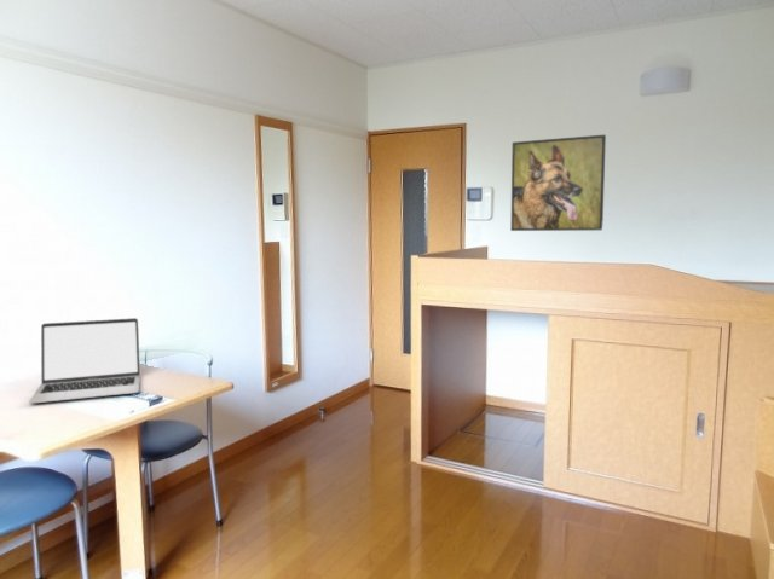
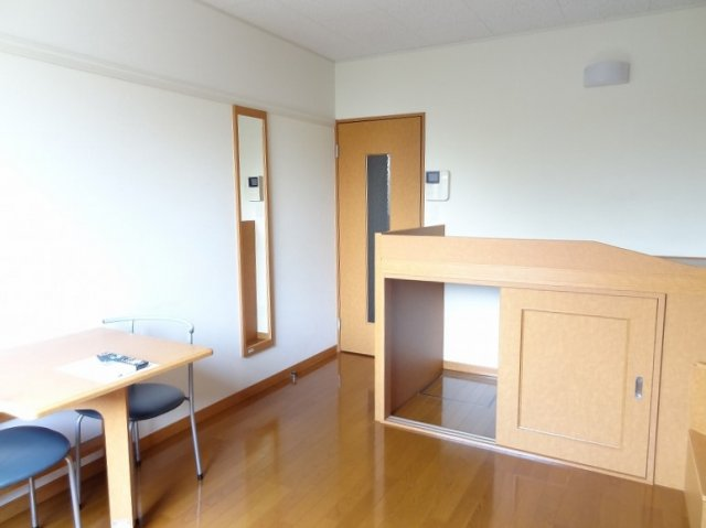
- laptop [28,317,141,405]
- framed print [509,134,607,232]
